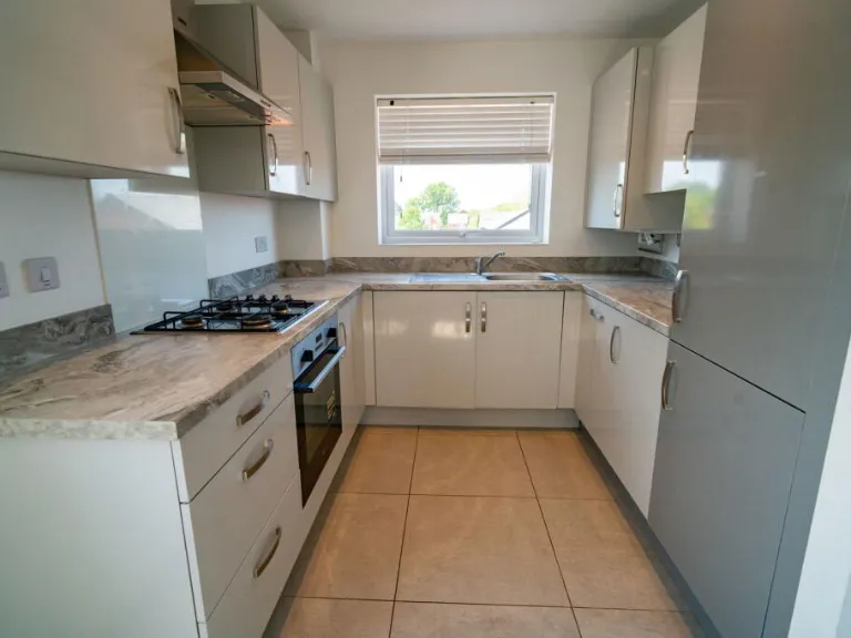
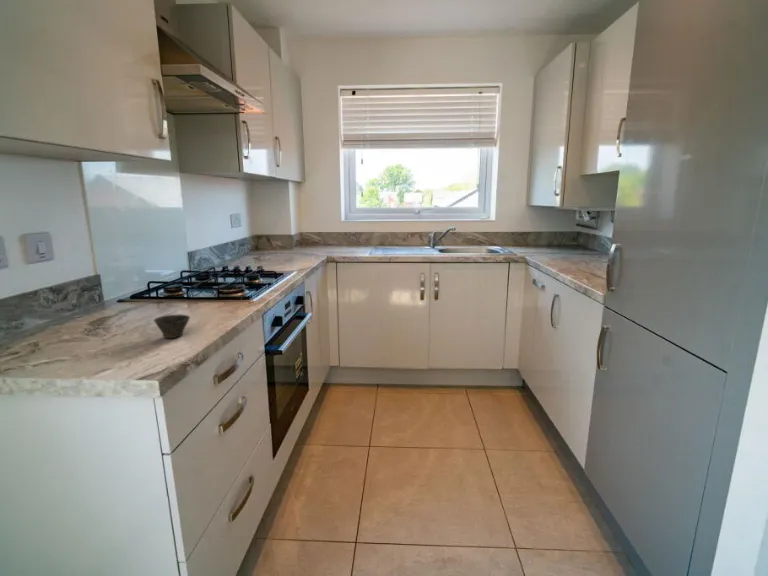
+ cup [153,314,191,340]
